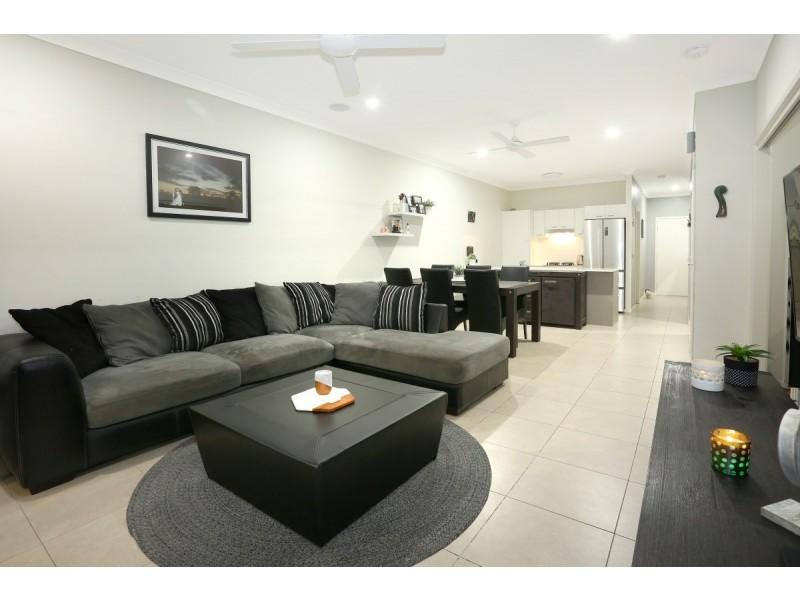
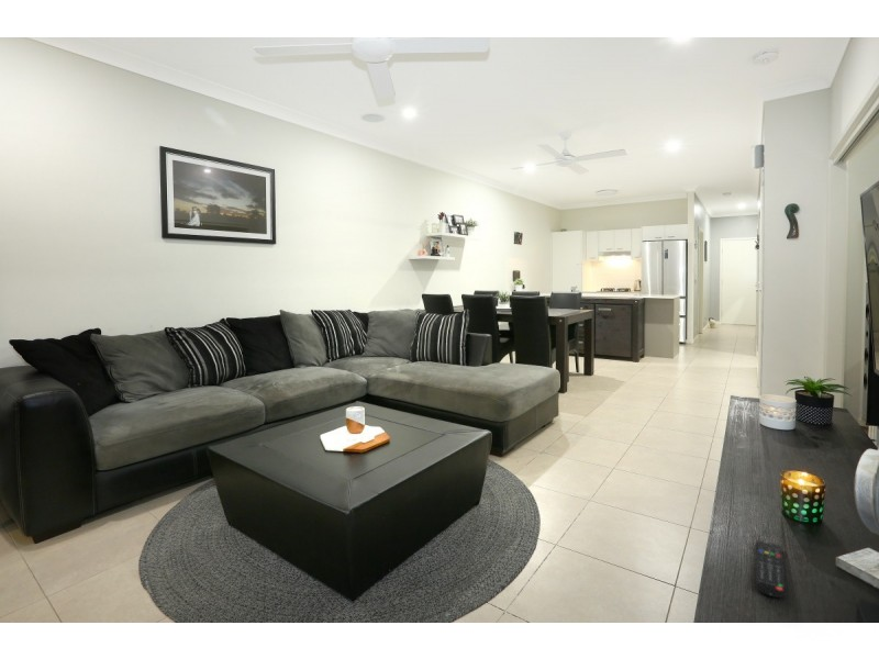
+ remote control [755,539,787,599]
